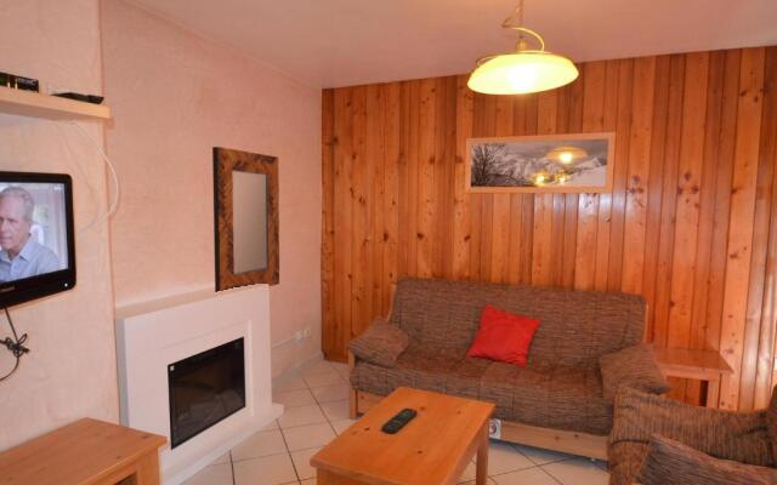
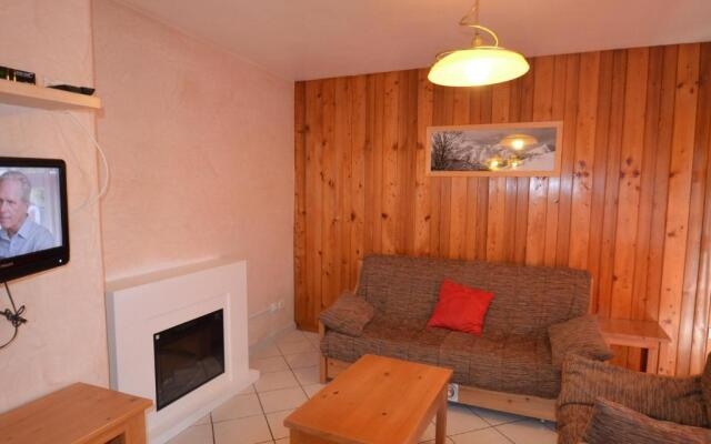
- remote control [381,407,419,434]
- home mirror [211,146,280,293]
